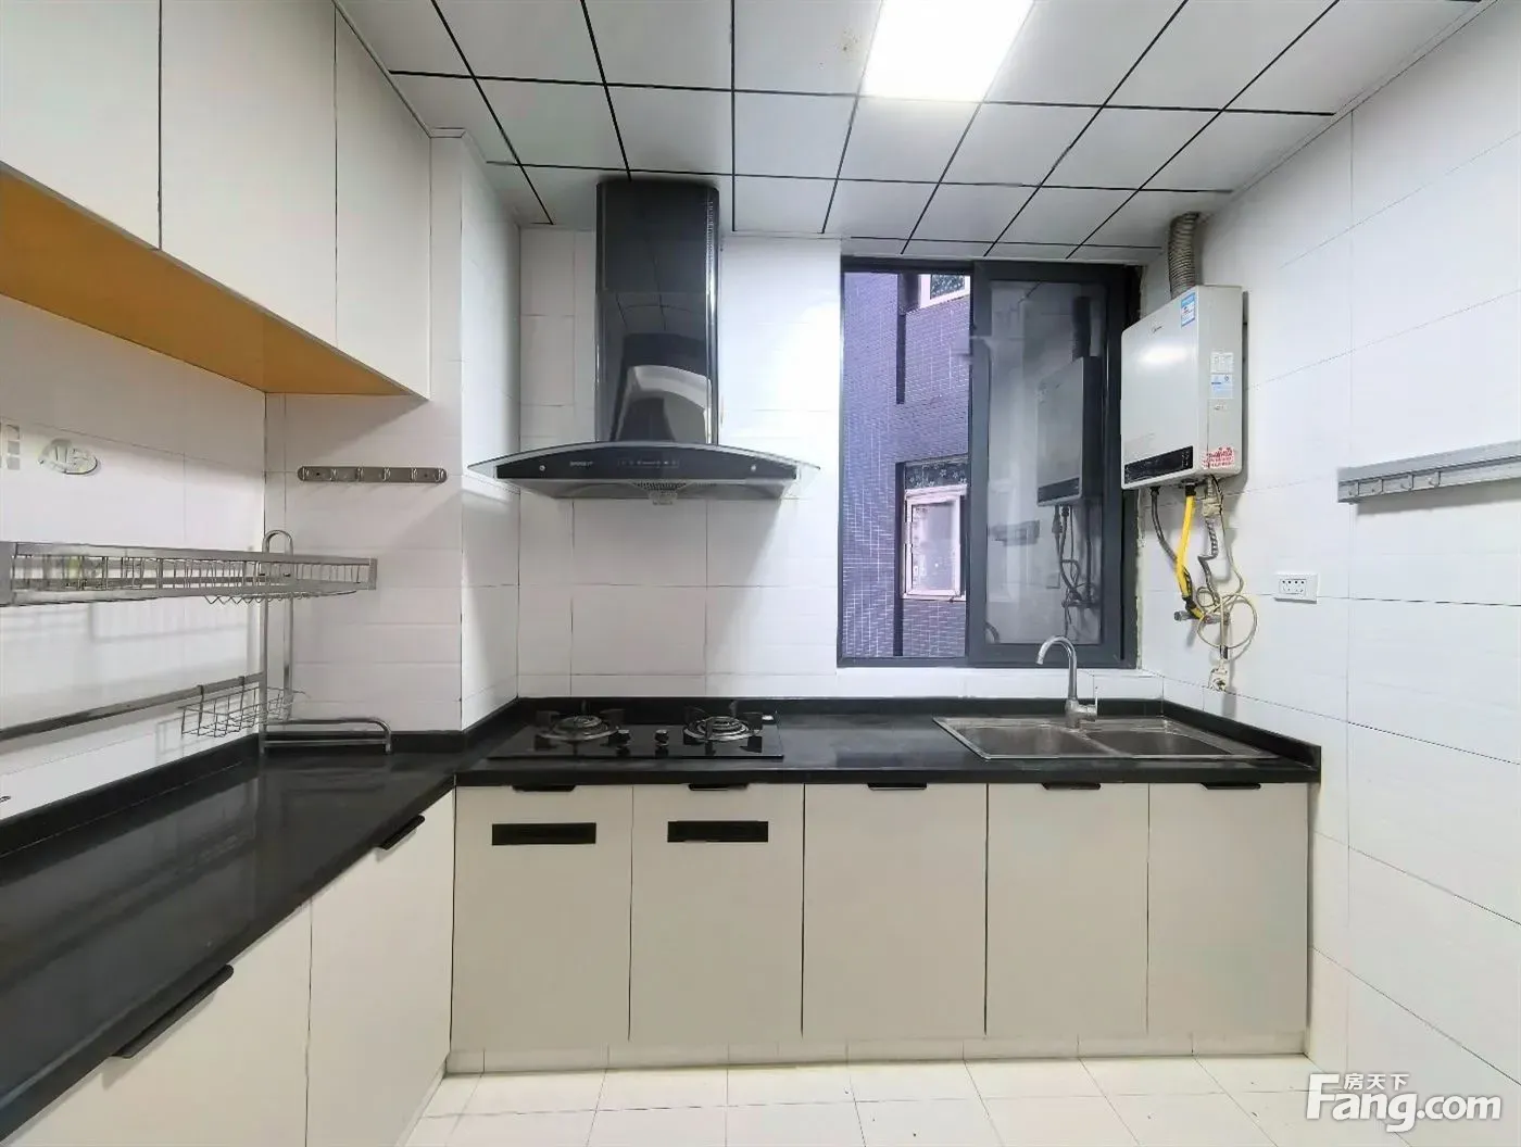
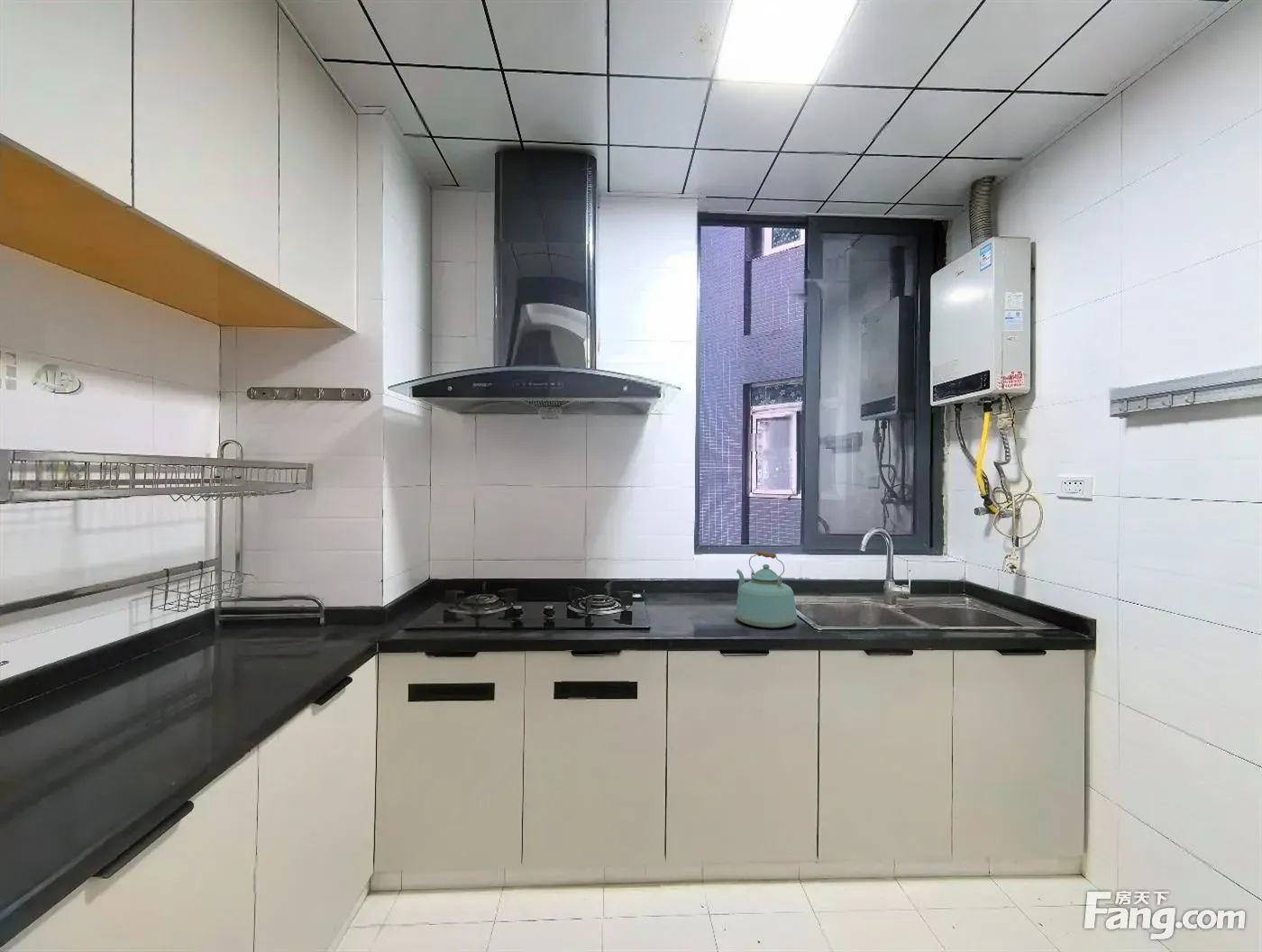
+ kettle [735,550,798,629]
